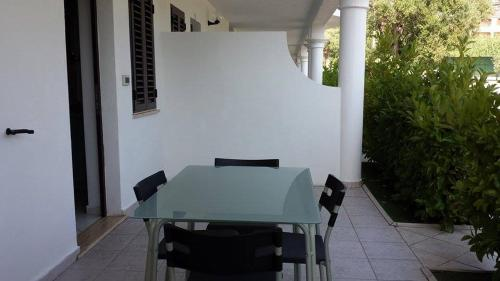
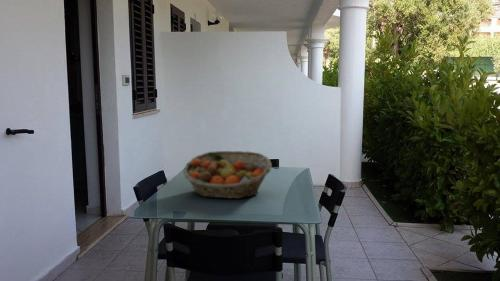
+ fruit basket [182,150,273,200]
